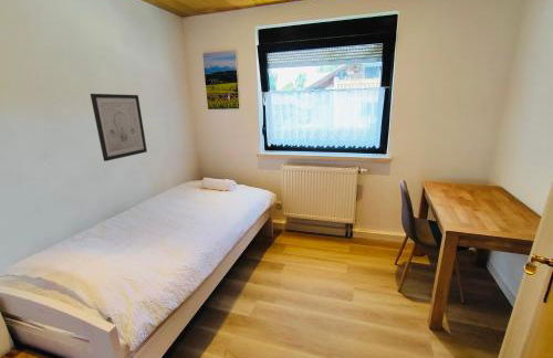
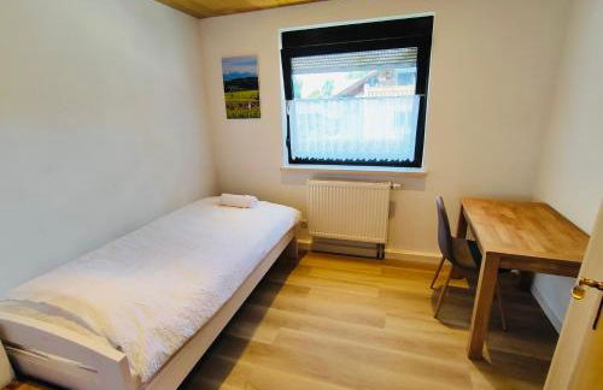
- wall art [90,93,148,162]
